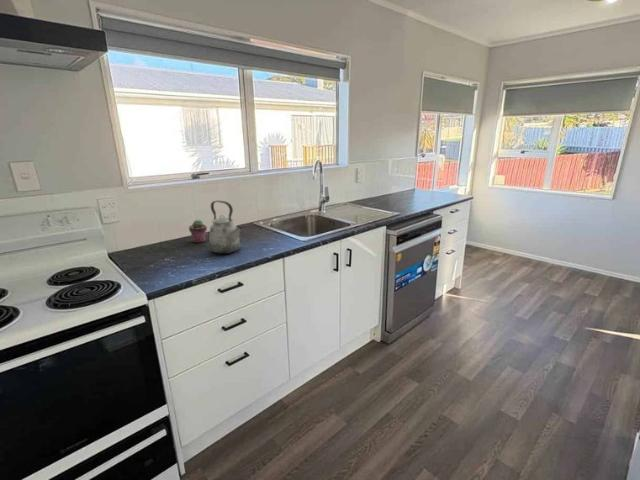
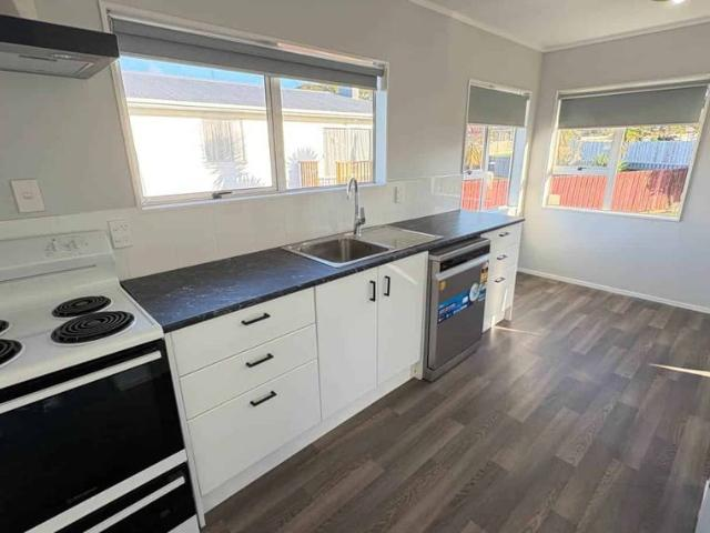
- potted succulent [188,219,208,244]
- kettle [208,200,243,255]
